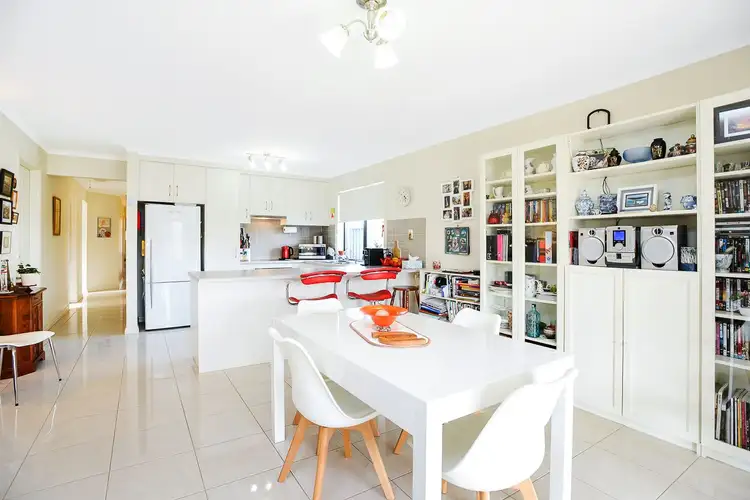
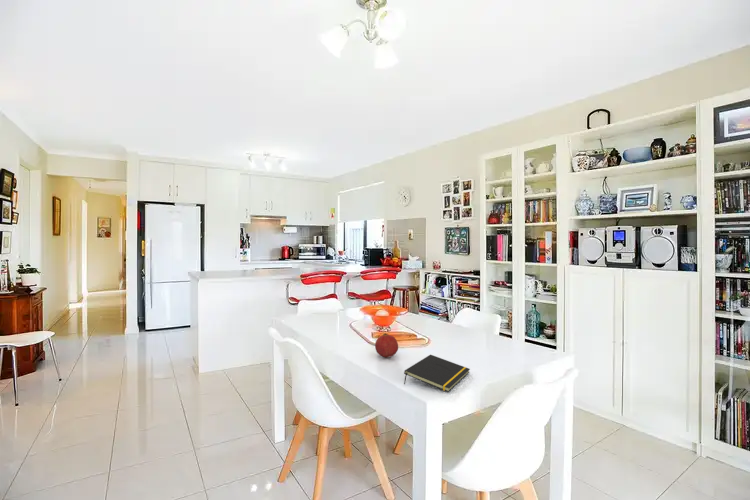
+ notepad [403,354,471,393]
+ fruit [374,332,399,358]
